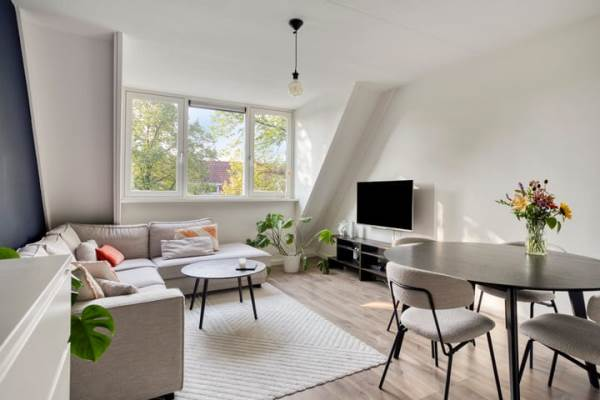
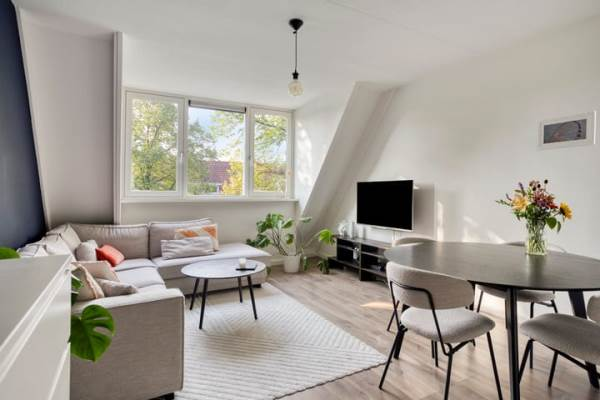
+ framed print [535,110,597,151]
